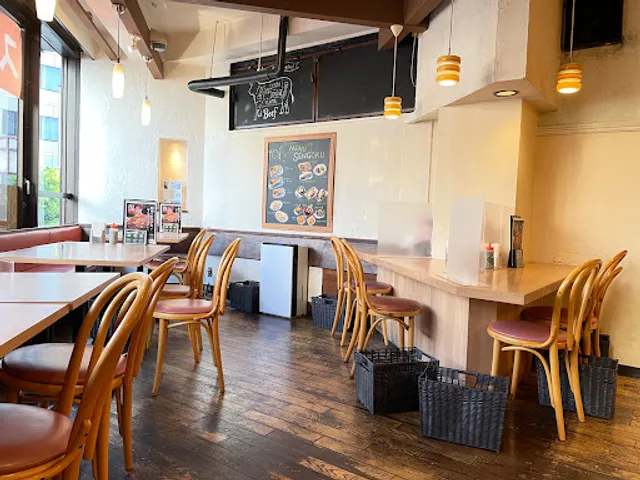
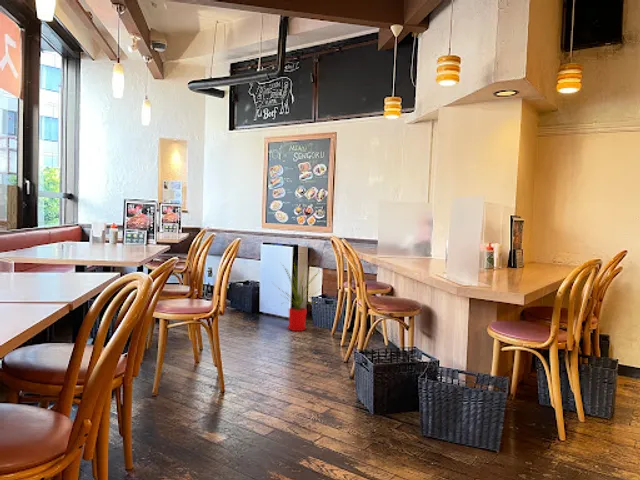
+ house plant [271,261,320,332]
